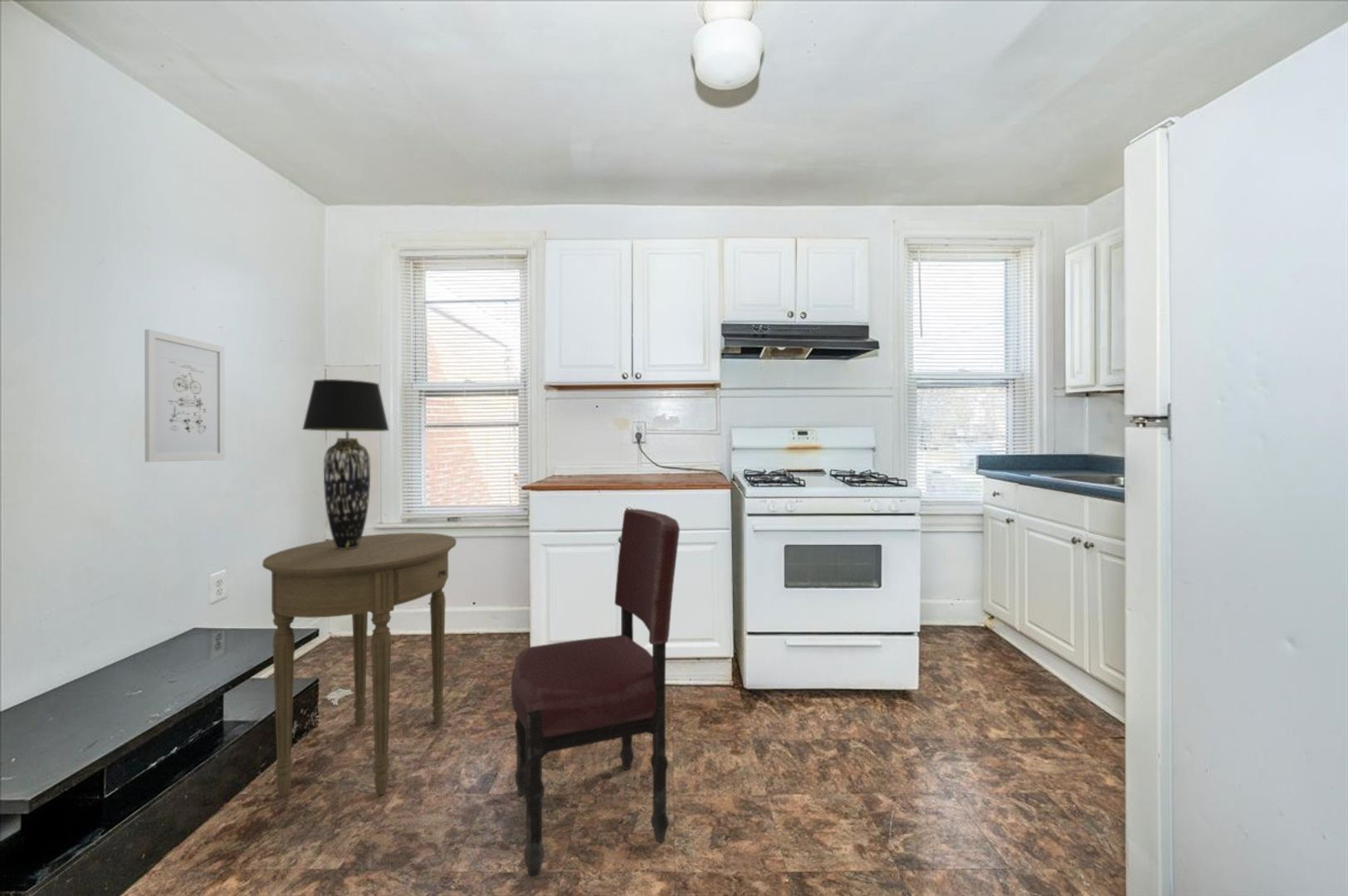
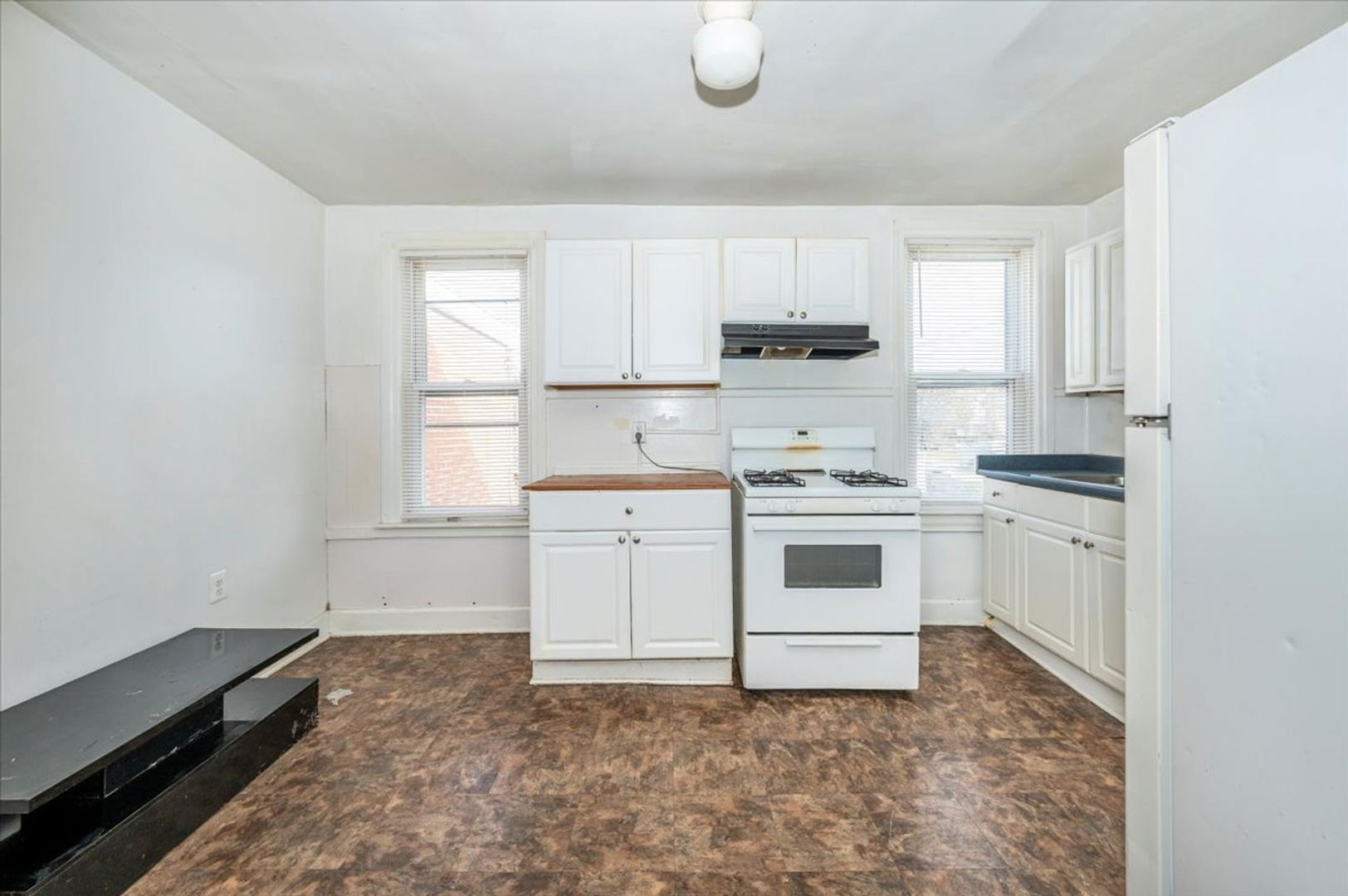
- side table [261,532,457,797]
- wall art [144,329,226,463]
- dining chair [510,509,681,878]
- table lamp [301,378,390,549]
